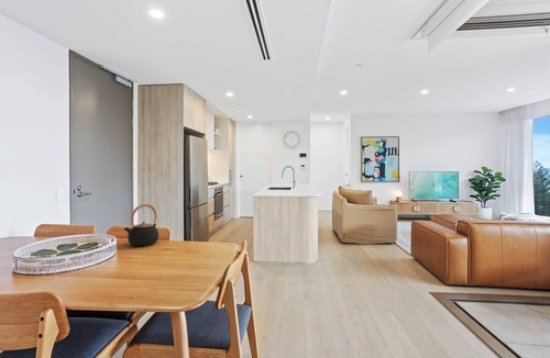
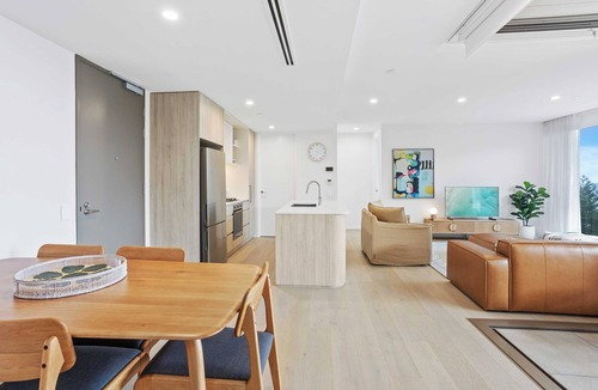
- teapot [123,203,160,248]
